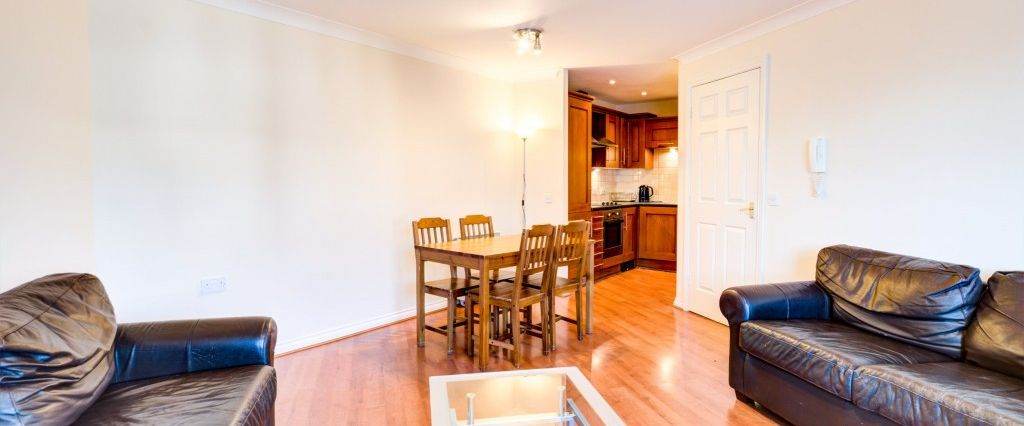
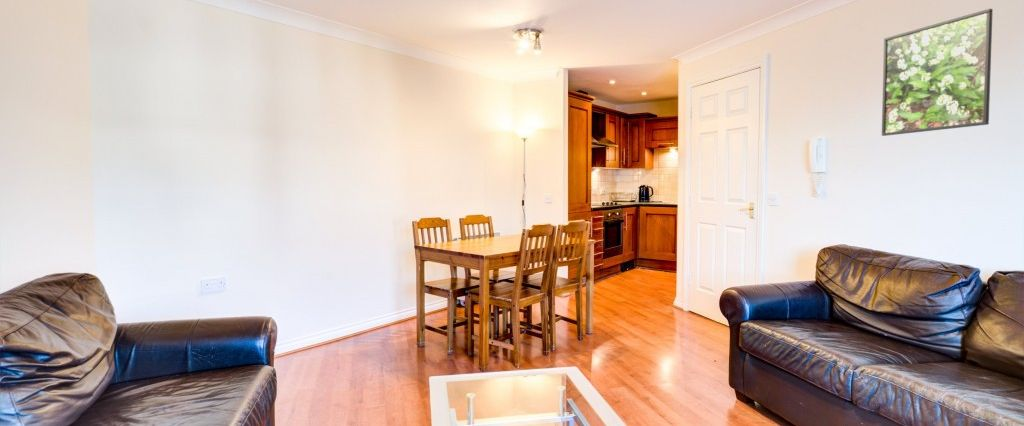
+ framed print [881,8,994,137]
